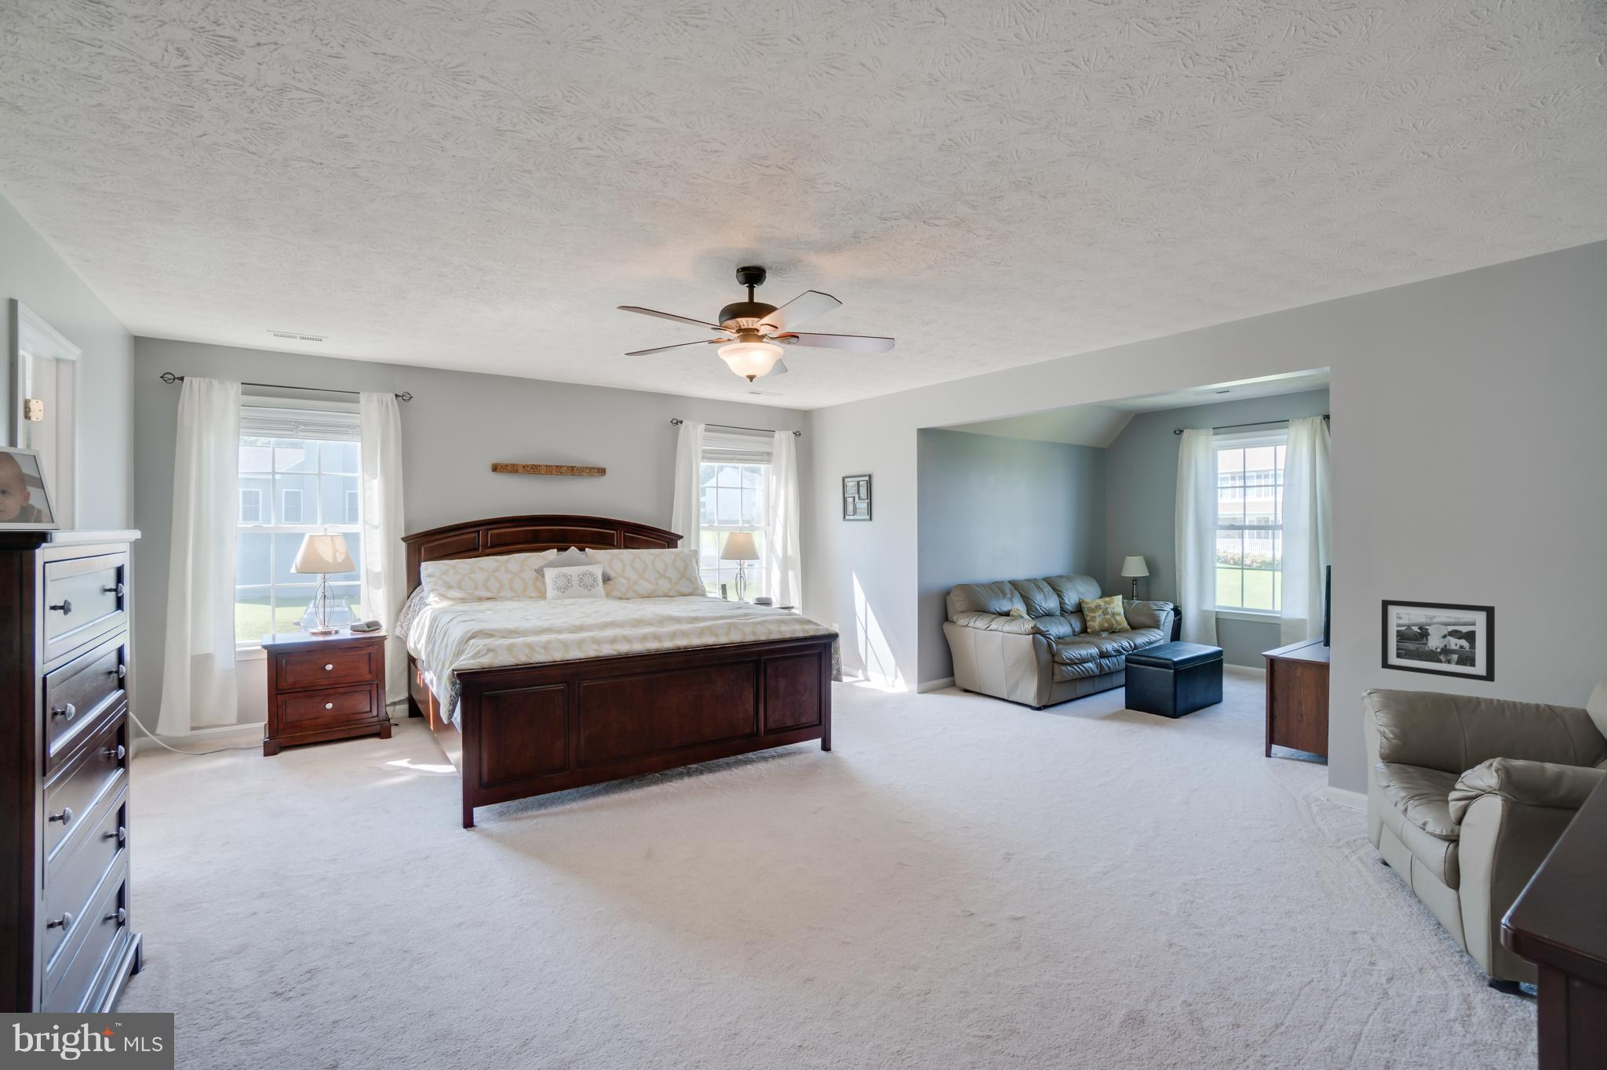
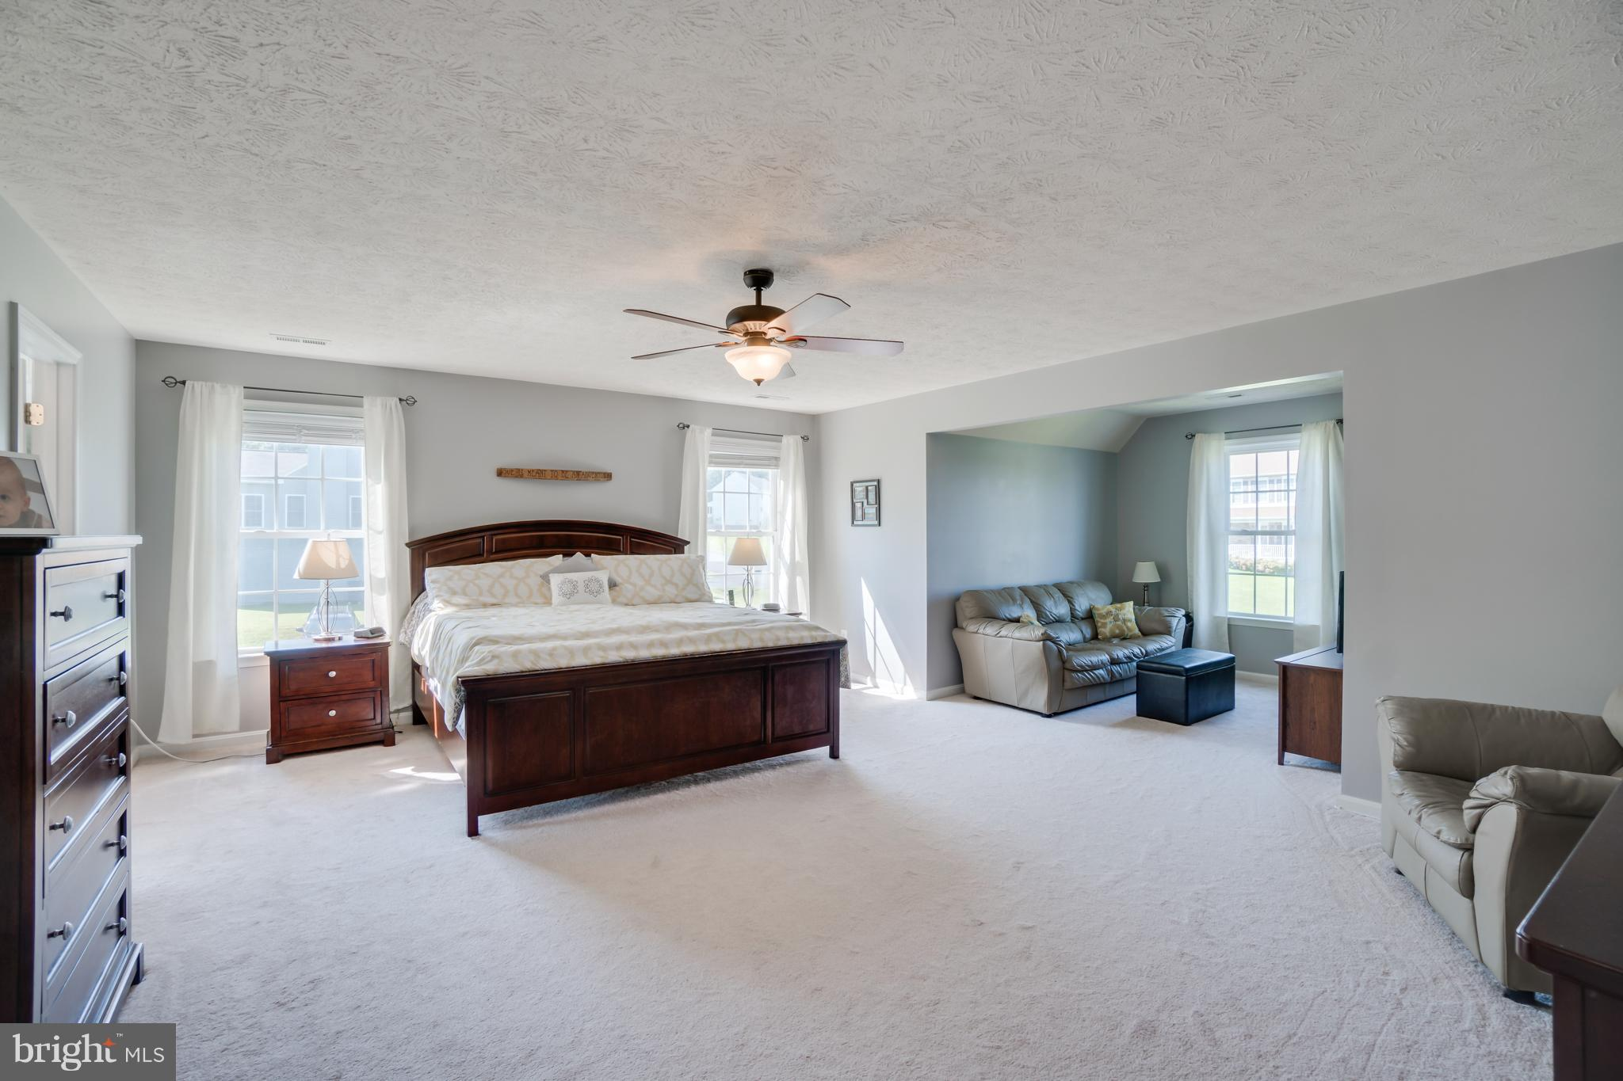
- picture frame [1381,598,1496,683]
